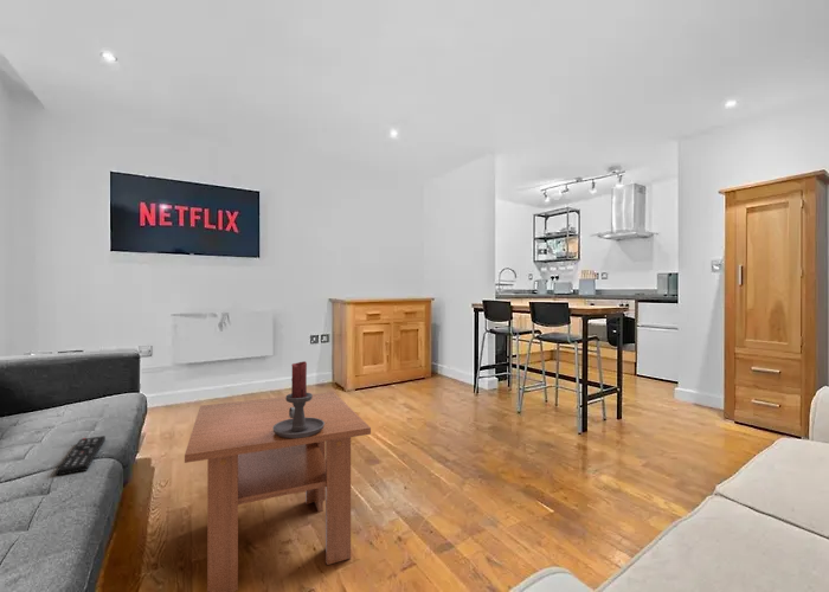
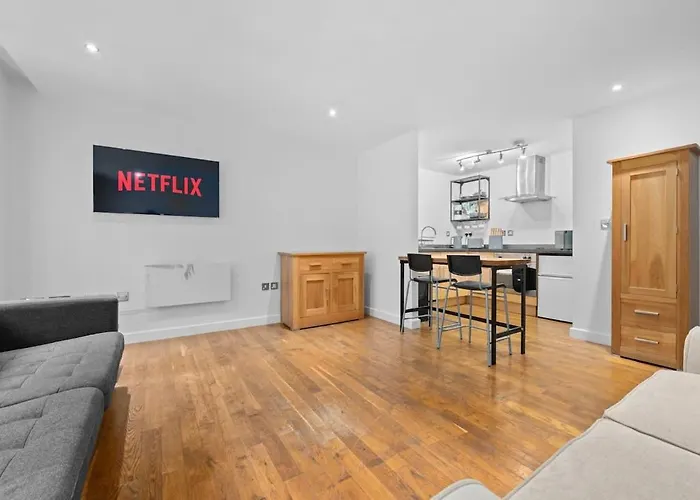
- coffee table [184,391,372,592]
- candle holder [272,360,324,438]
- remote control [54,435,107,477]
